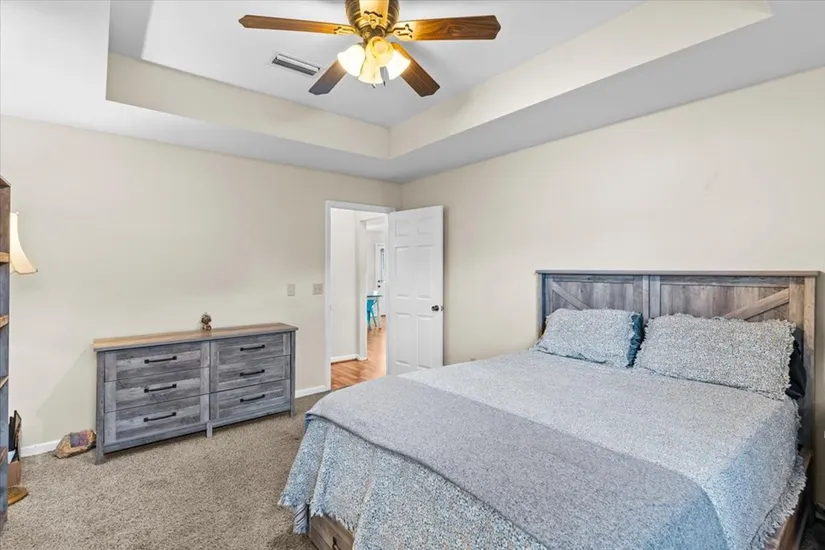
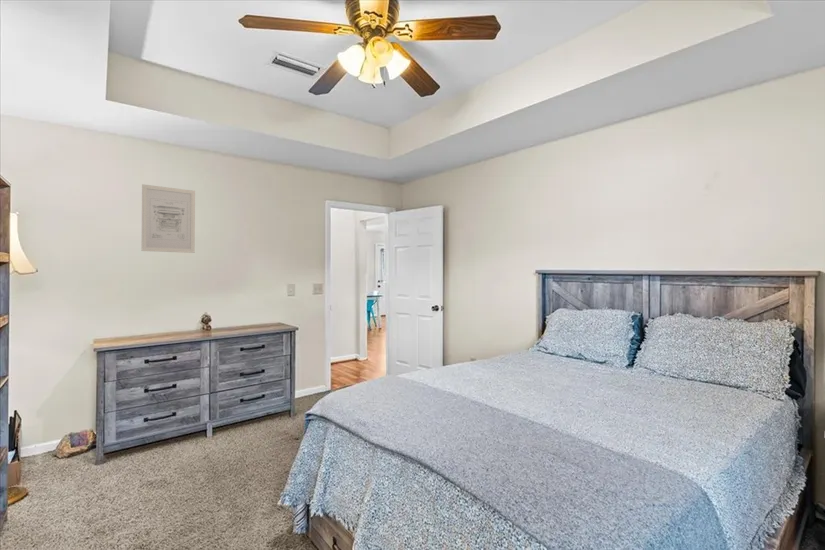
+ wall art [141,183,196,254]
